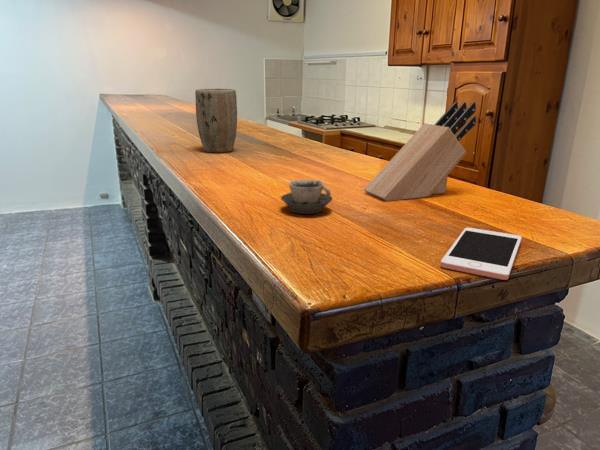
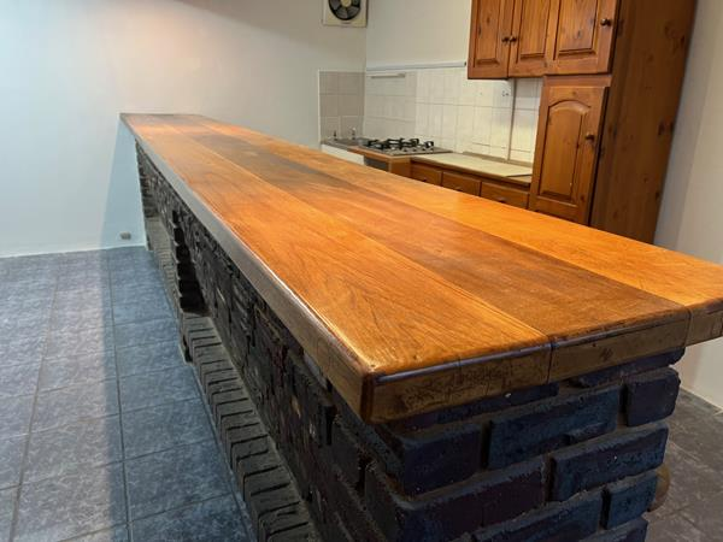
- cup [280,179,333,215]
- knife block [363,101,477,202]
- plant pot [195,88,238,154]
- cell phone [440,227,523,281]
